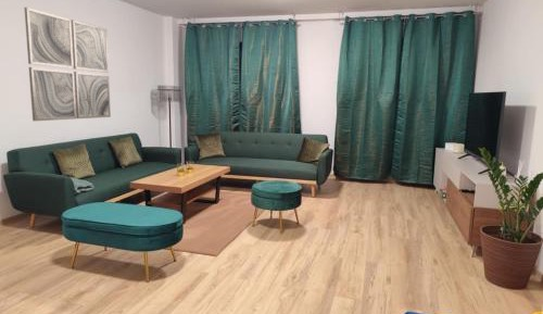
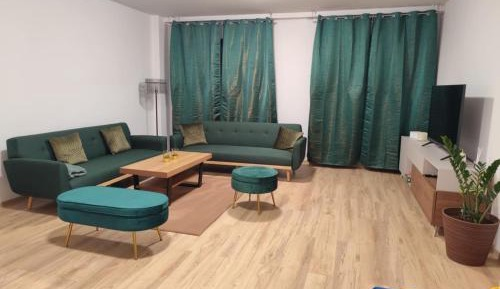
- wall art [23,7,112,122]
